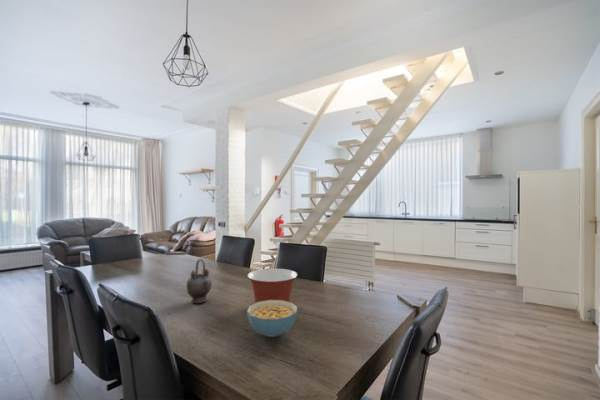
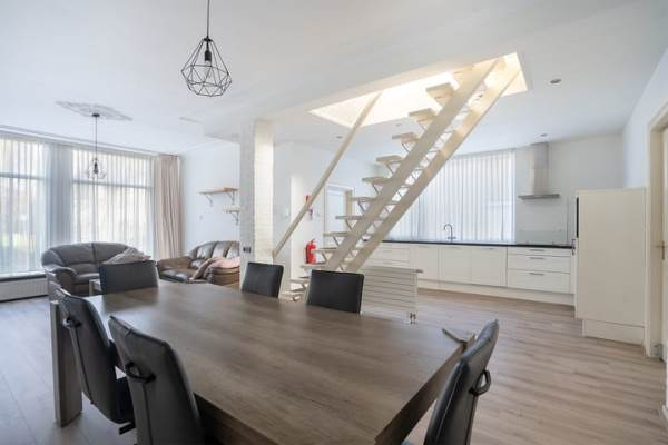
- teapot [185,258,213,304]
- cereal bowl [246,300,298,338]
- mixing bowl [246,268,298,303]
